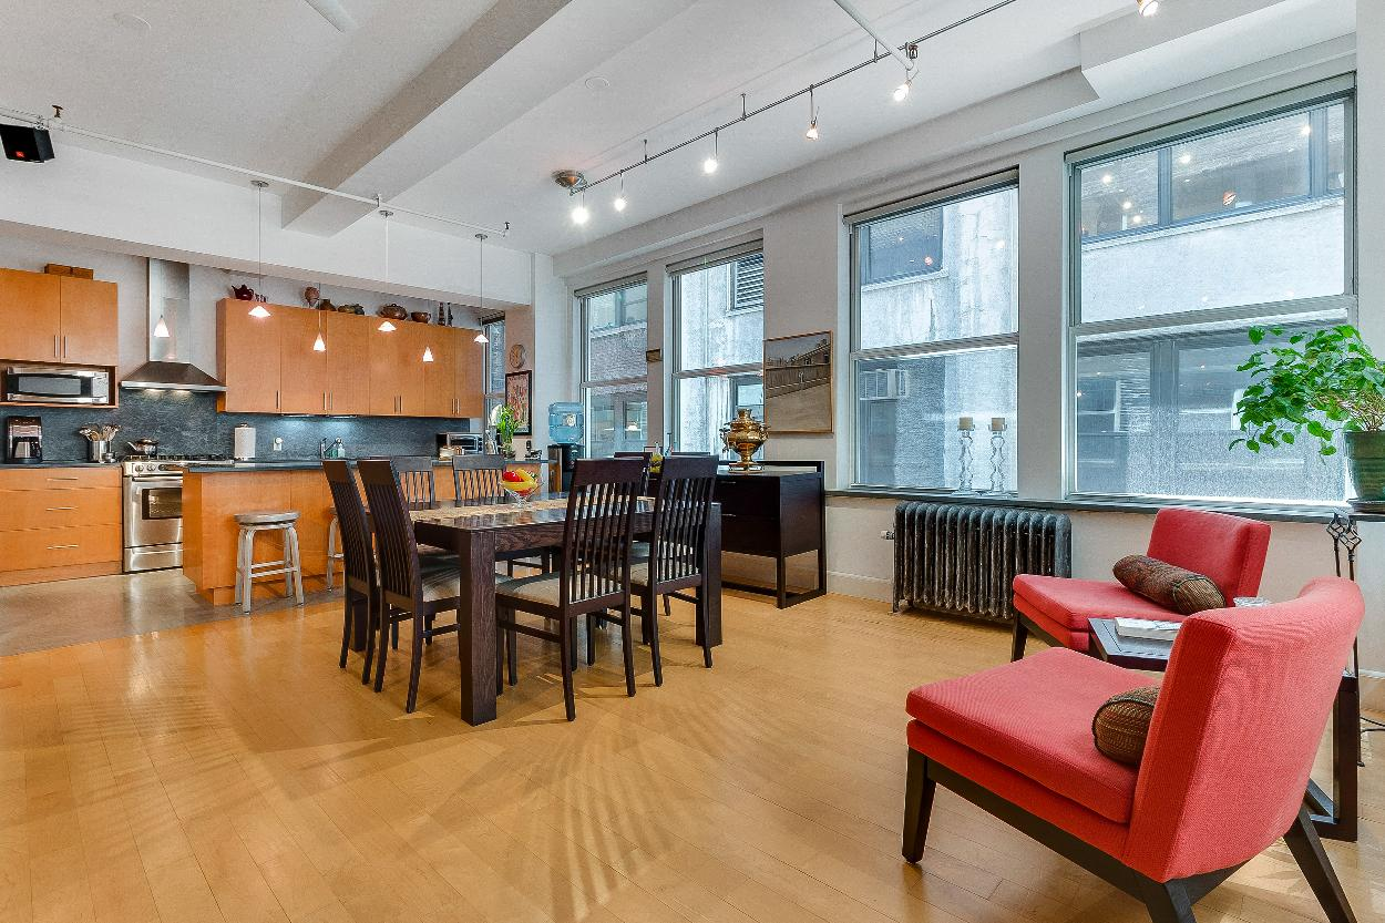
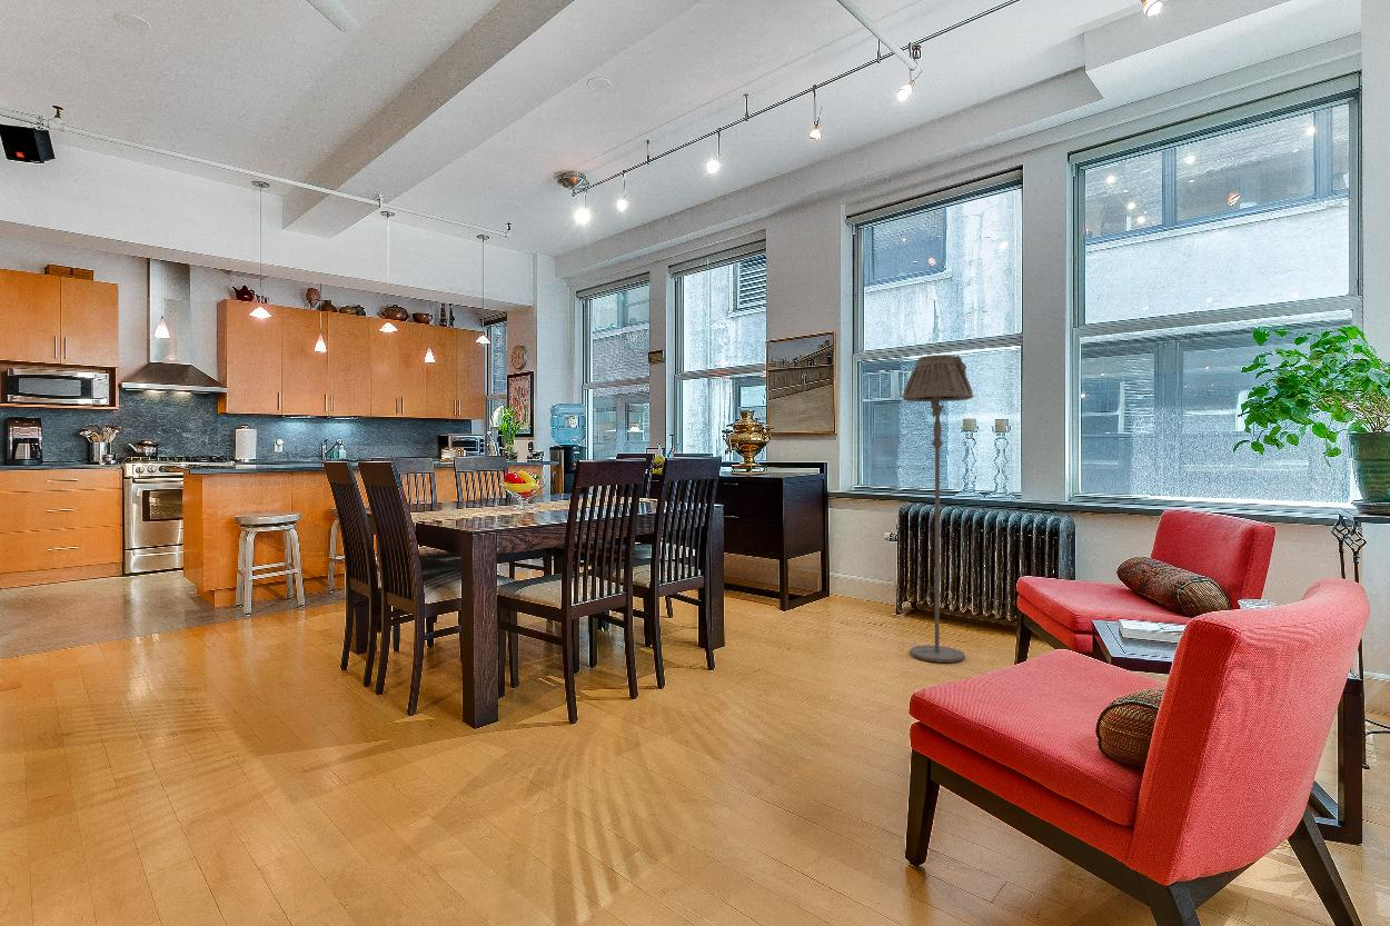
+ floor lamp [902,354,974,664]
